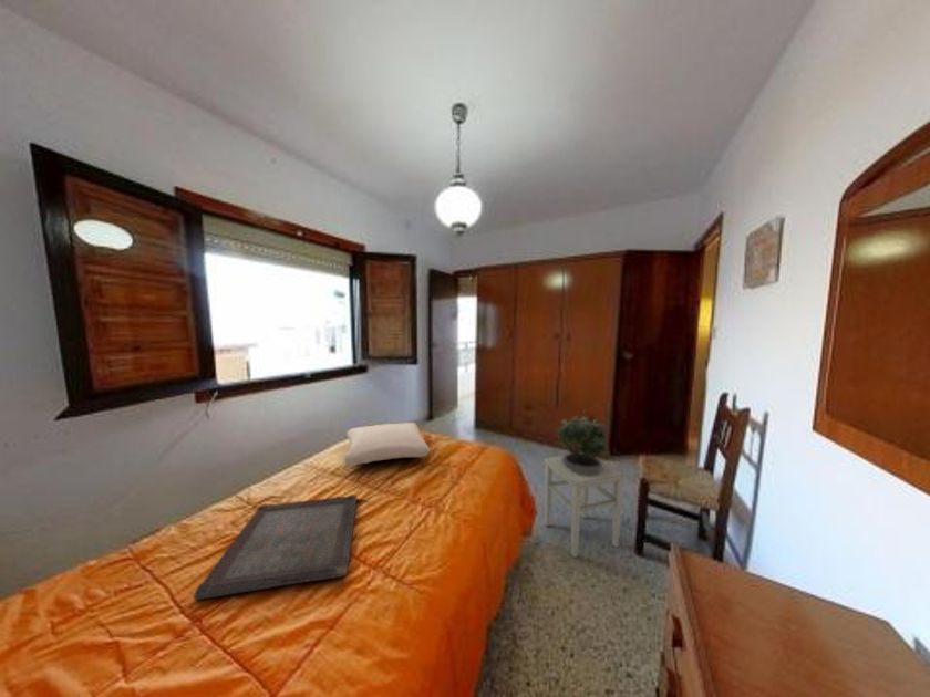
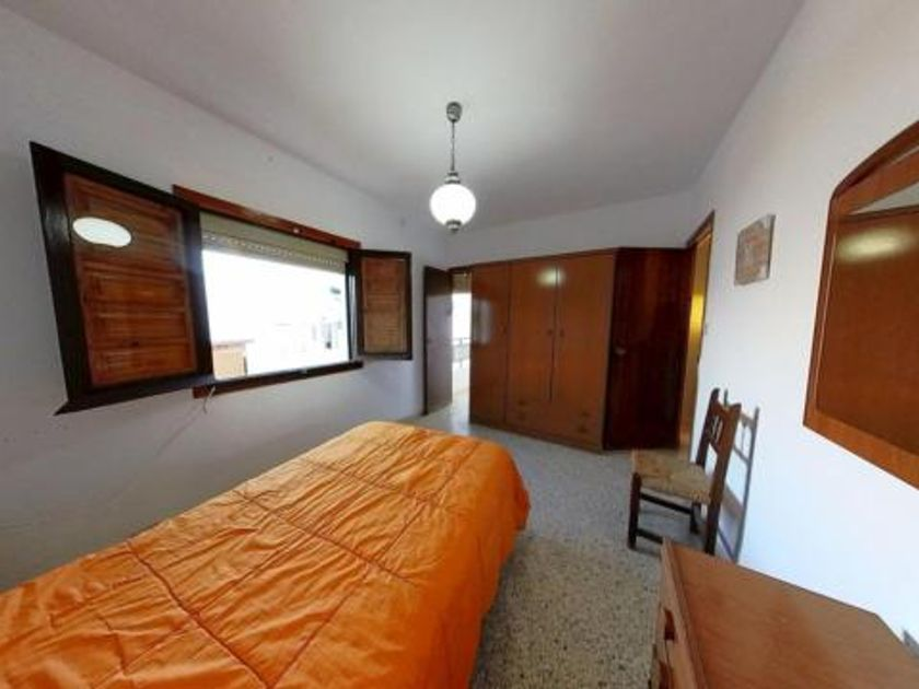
- stool [544,452,626,559]
- serving tray [193,493,358,601]
- pillow [342,422,431,467]
- potted plant [556,409,609,477]
